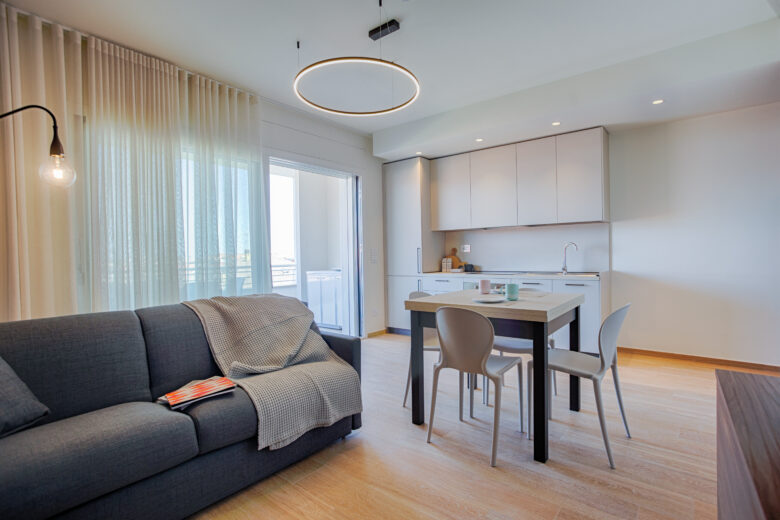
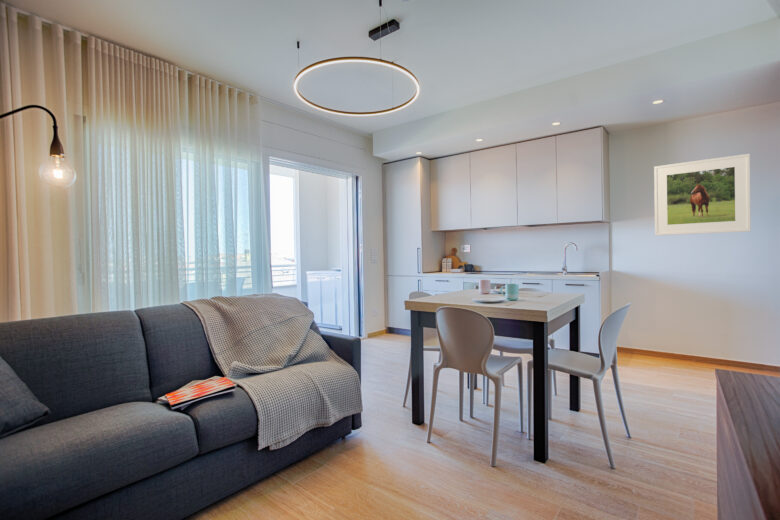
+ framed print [653,153,752,236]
